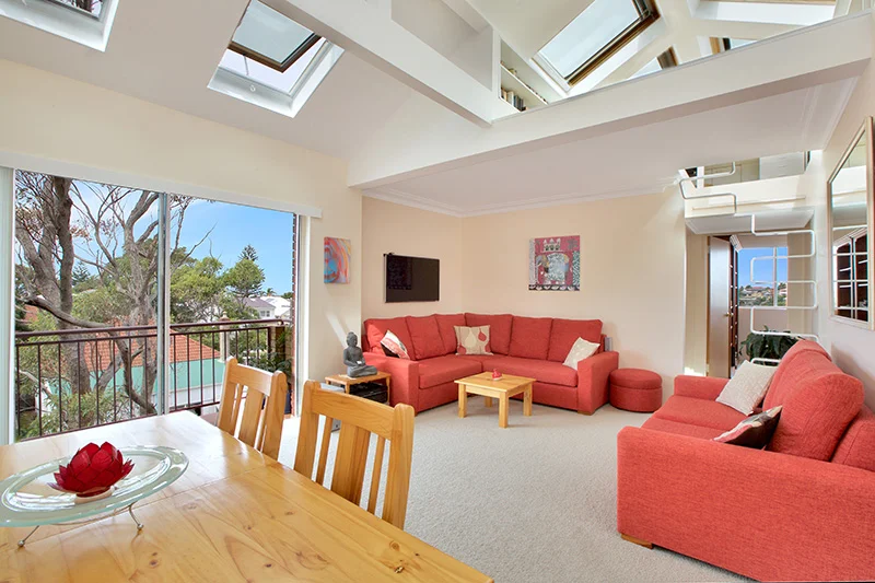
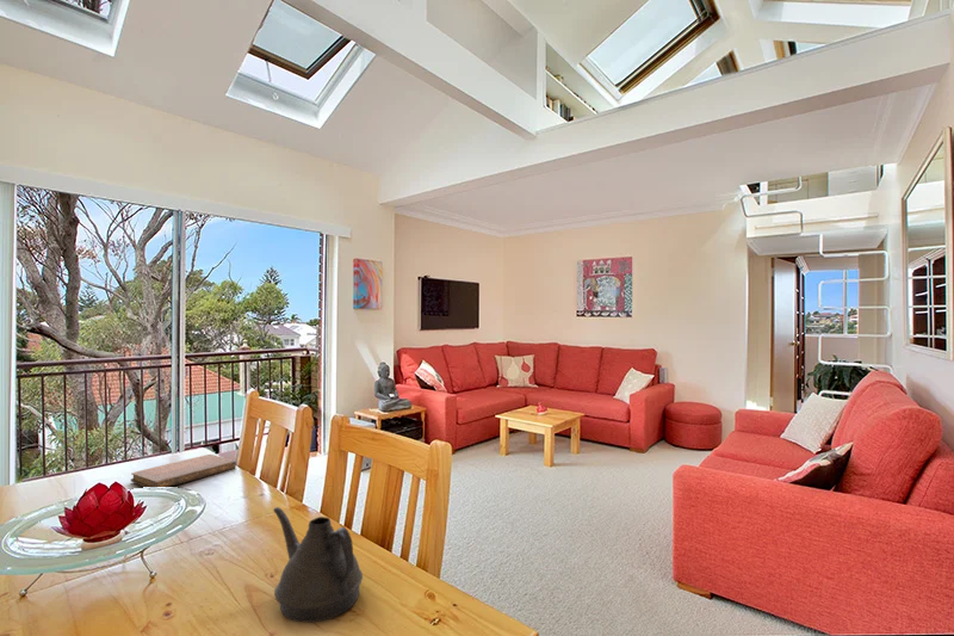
+ notebook [130,453,237,488]
+ teapot [272,506,364,624]
